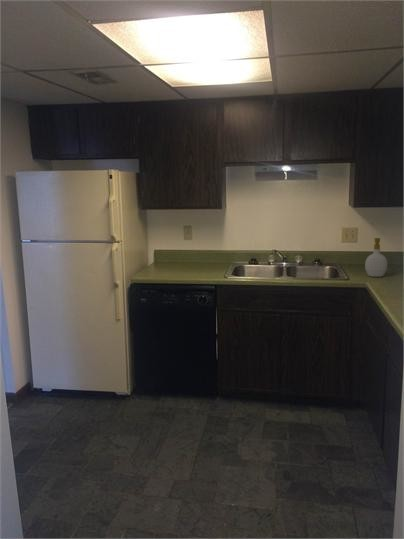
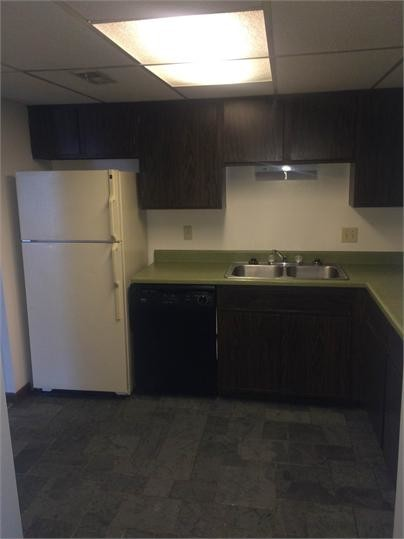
- soap bottle [364,237,388,278]
